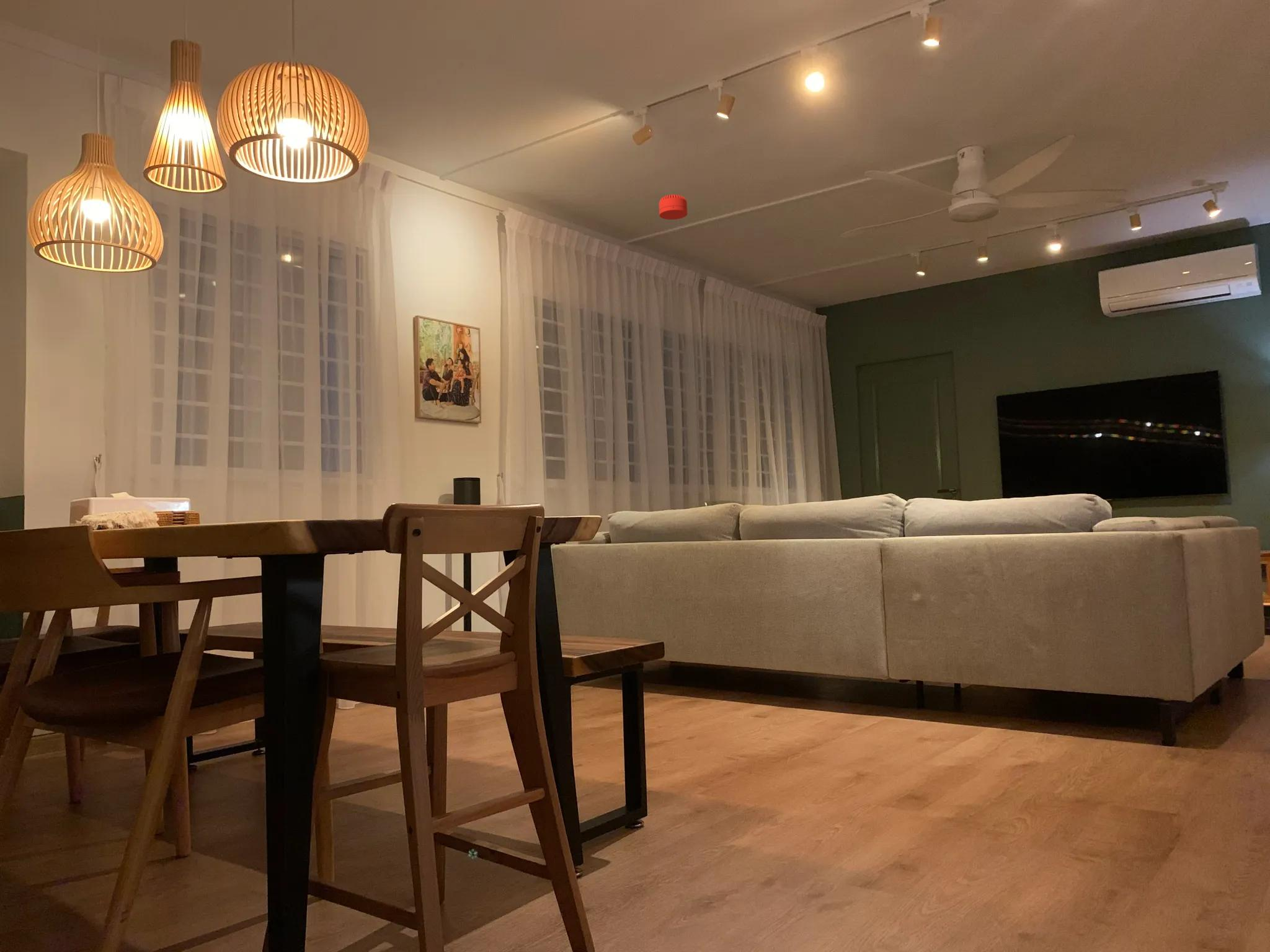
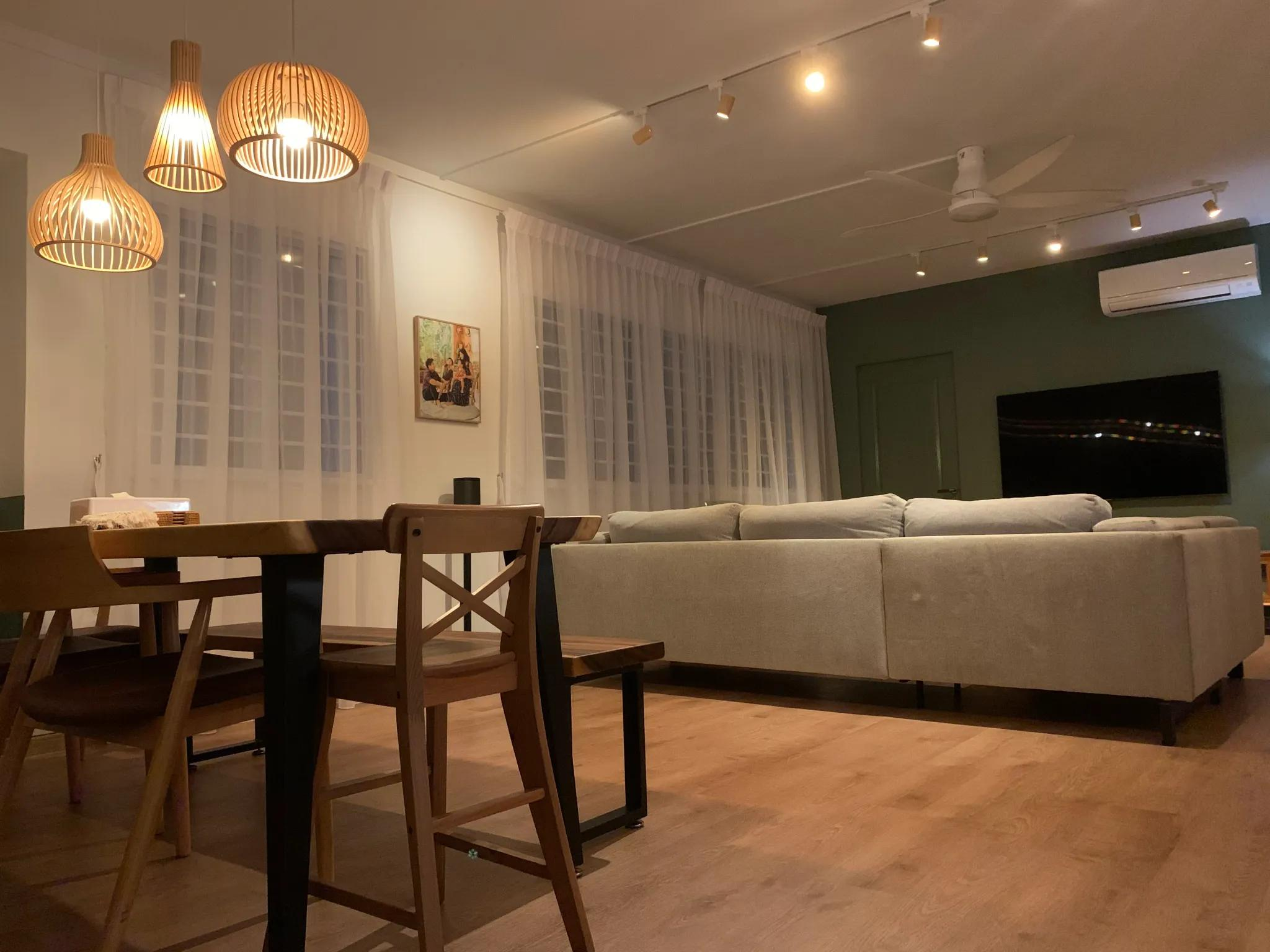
- smoke detector [659,194,688,220]
